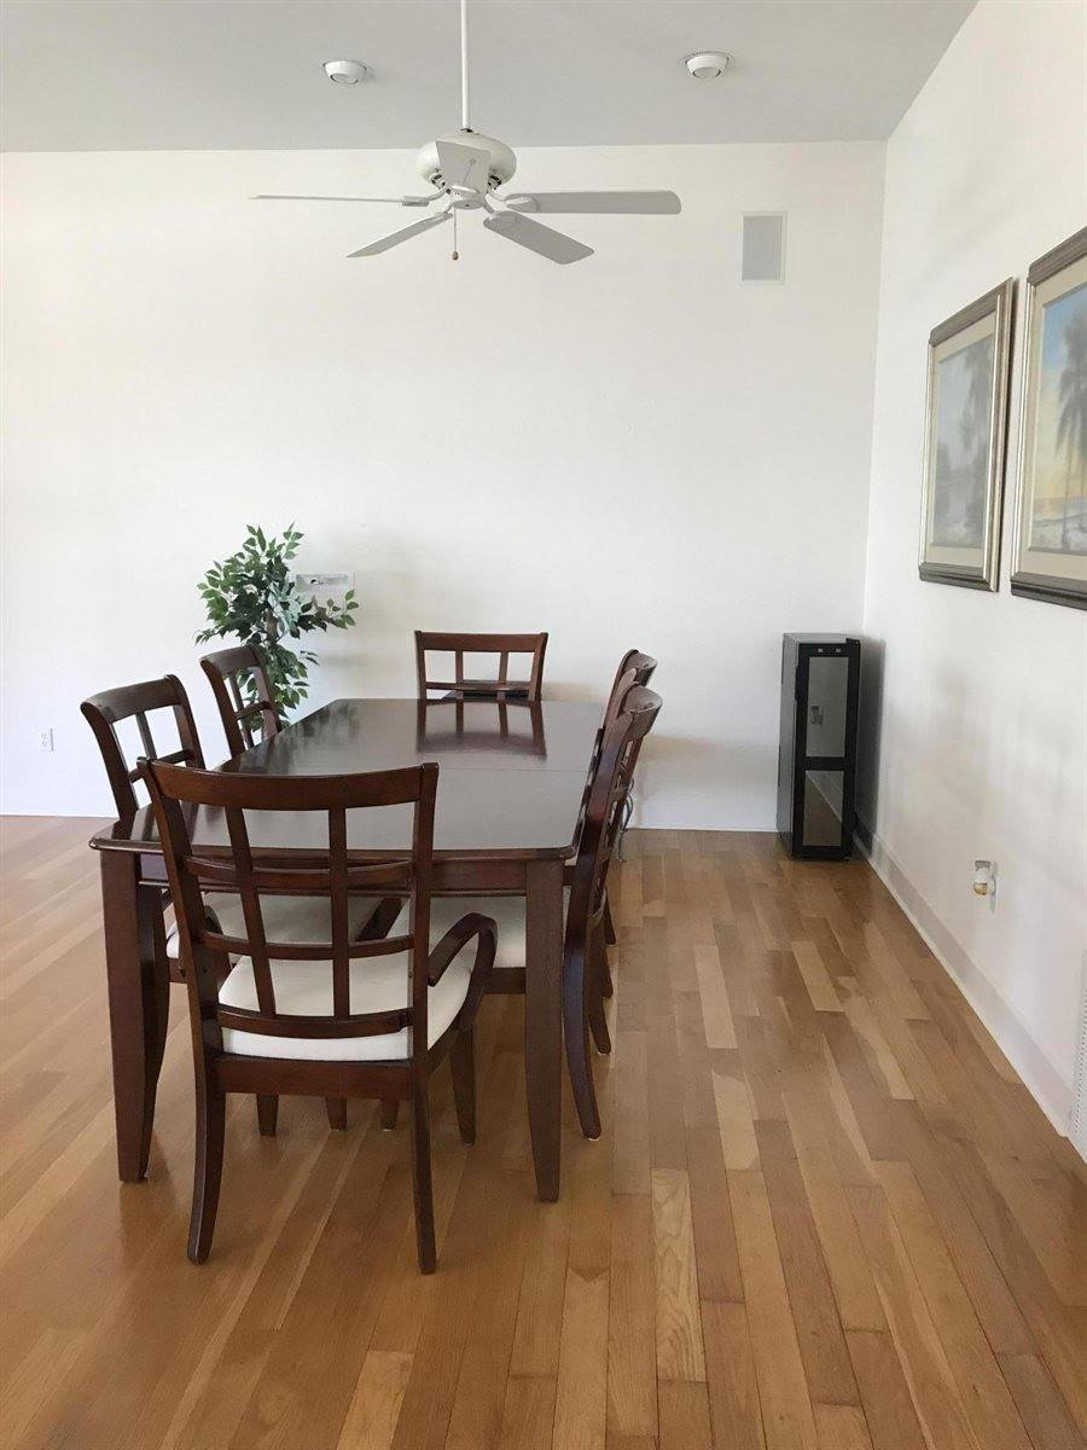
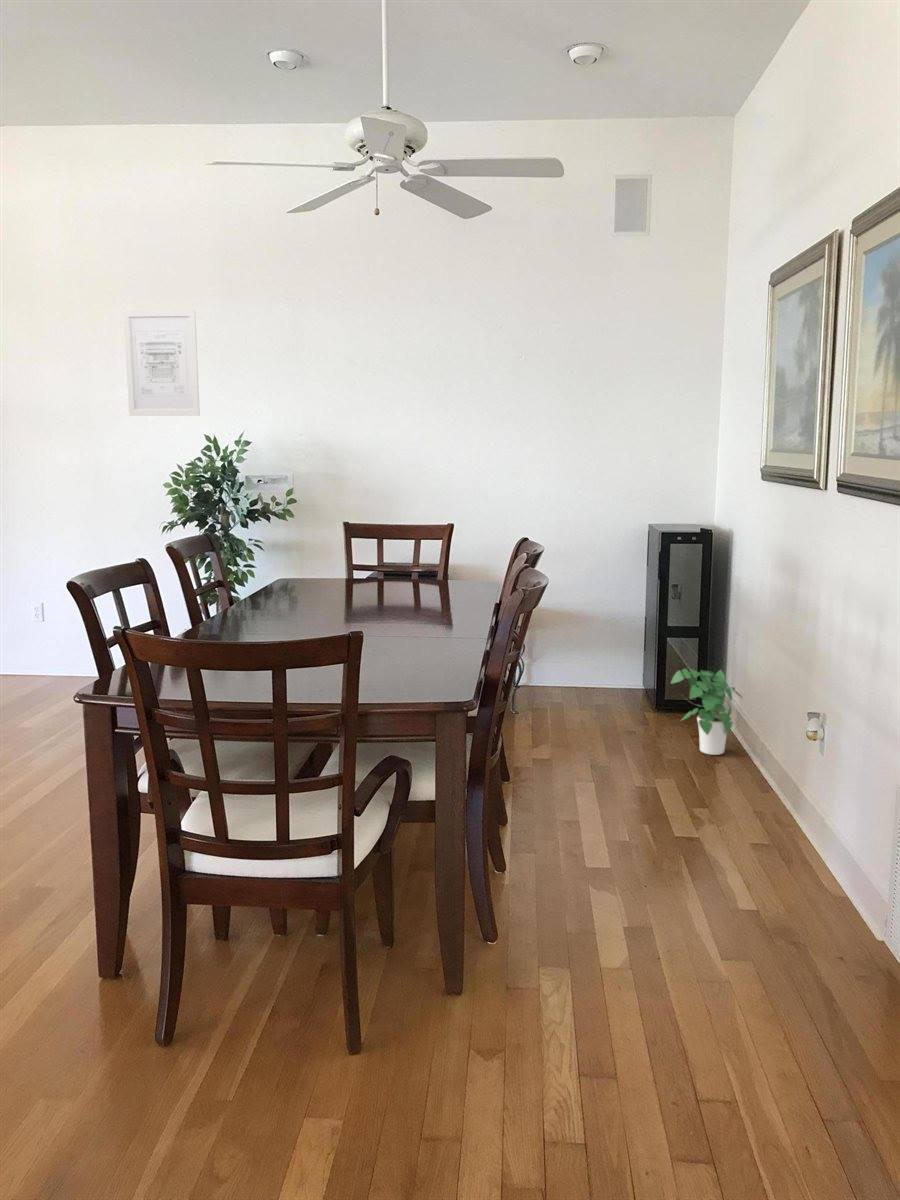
+ potted plant [670,668,743,756]
+ wall art [122,309,201,417]
